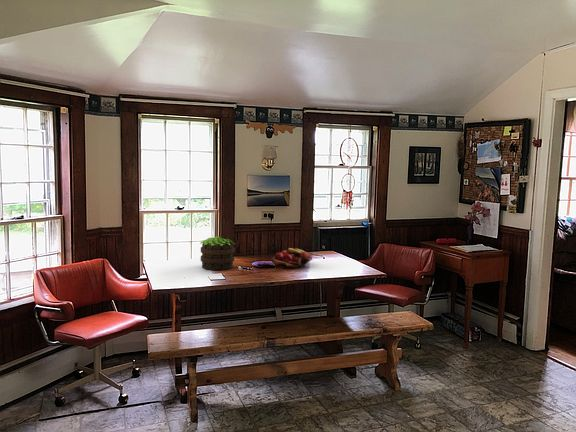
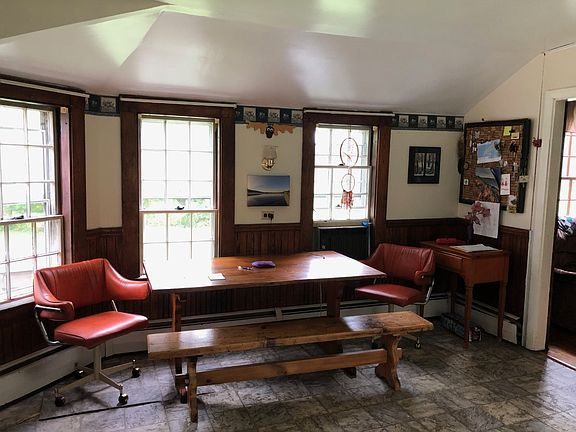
- potted plant [199,235,236,271]
- fruit basket [272,247,313,269]
